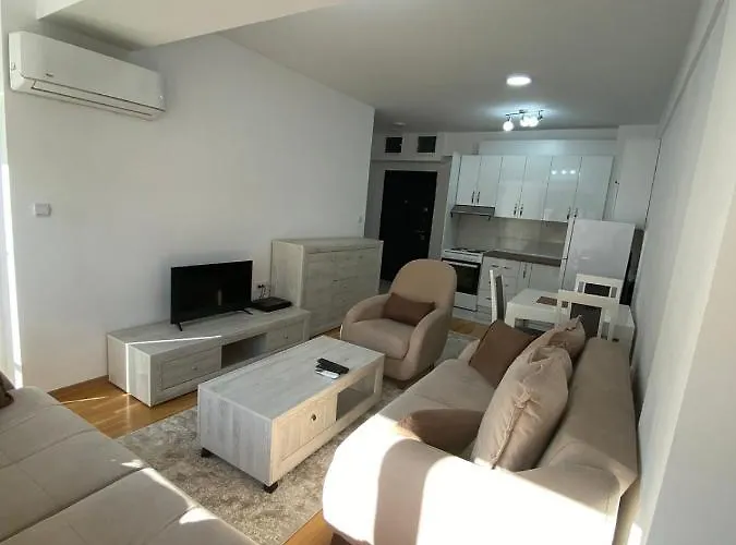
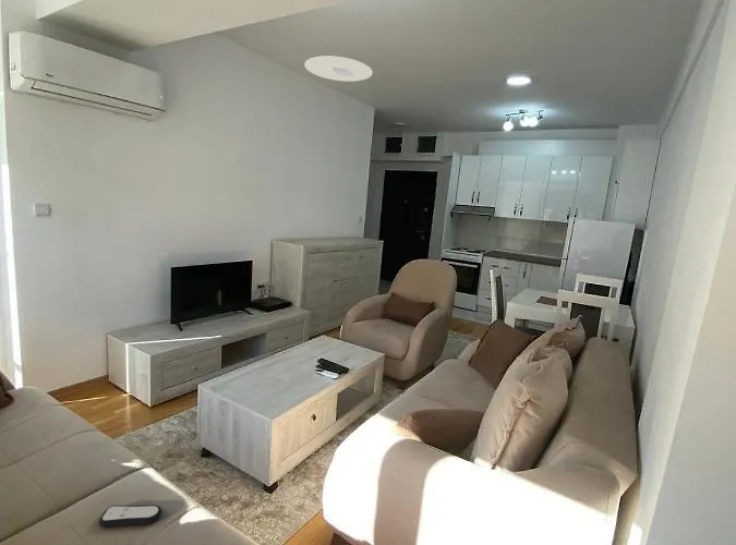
+ ceiling light [303,56,374,83]
+ remote control [97,504,162,528]
